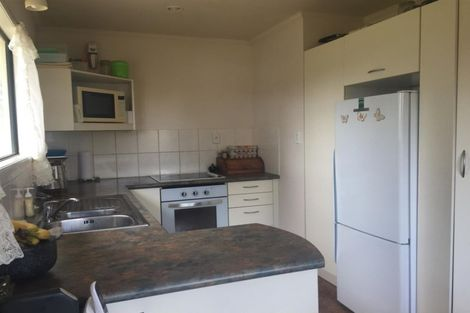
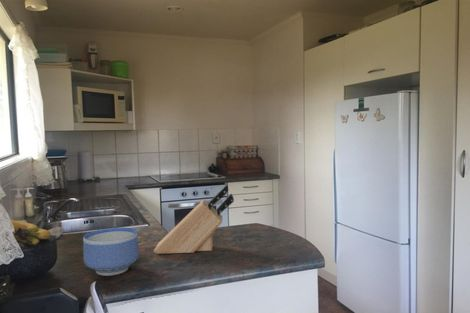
+ bowl [82,227,140,277]
+ knife block [153,184,235,255]
